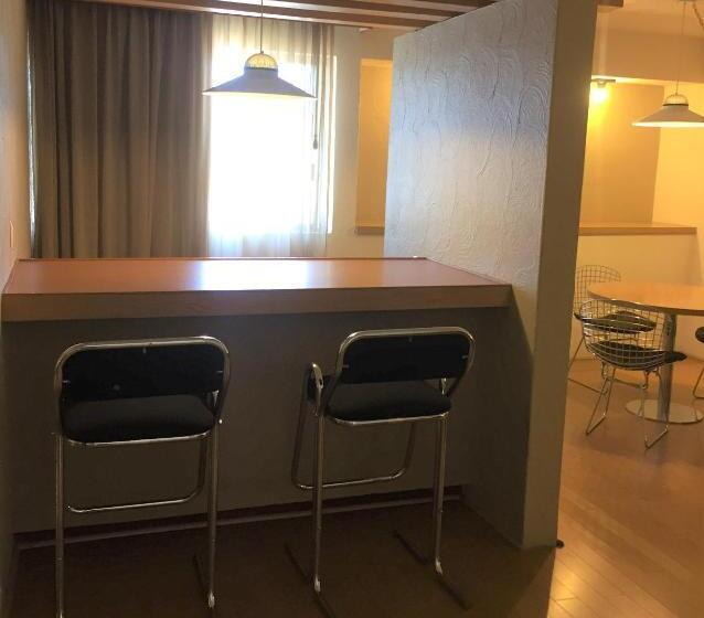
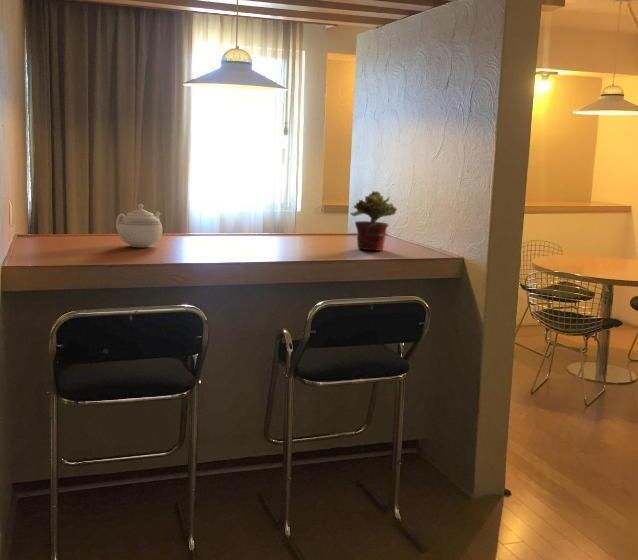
+ teapot [115,203,163,248]
+ potted plant [349,190,398,252]
